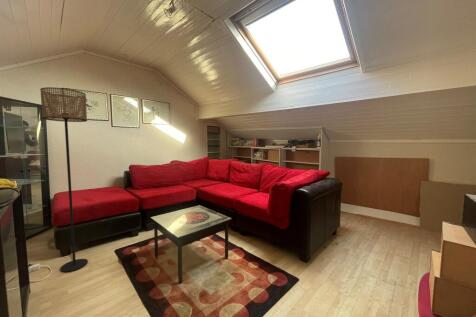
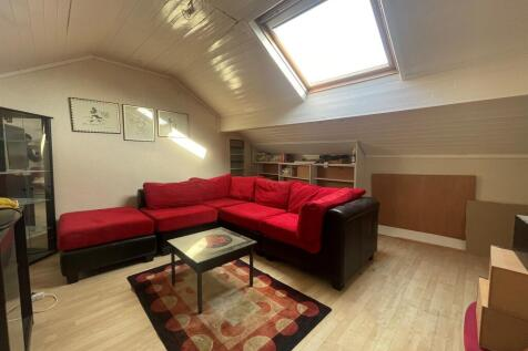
- floor lamp [39,86,89,273]
